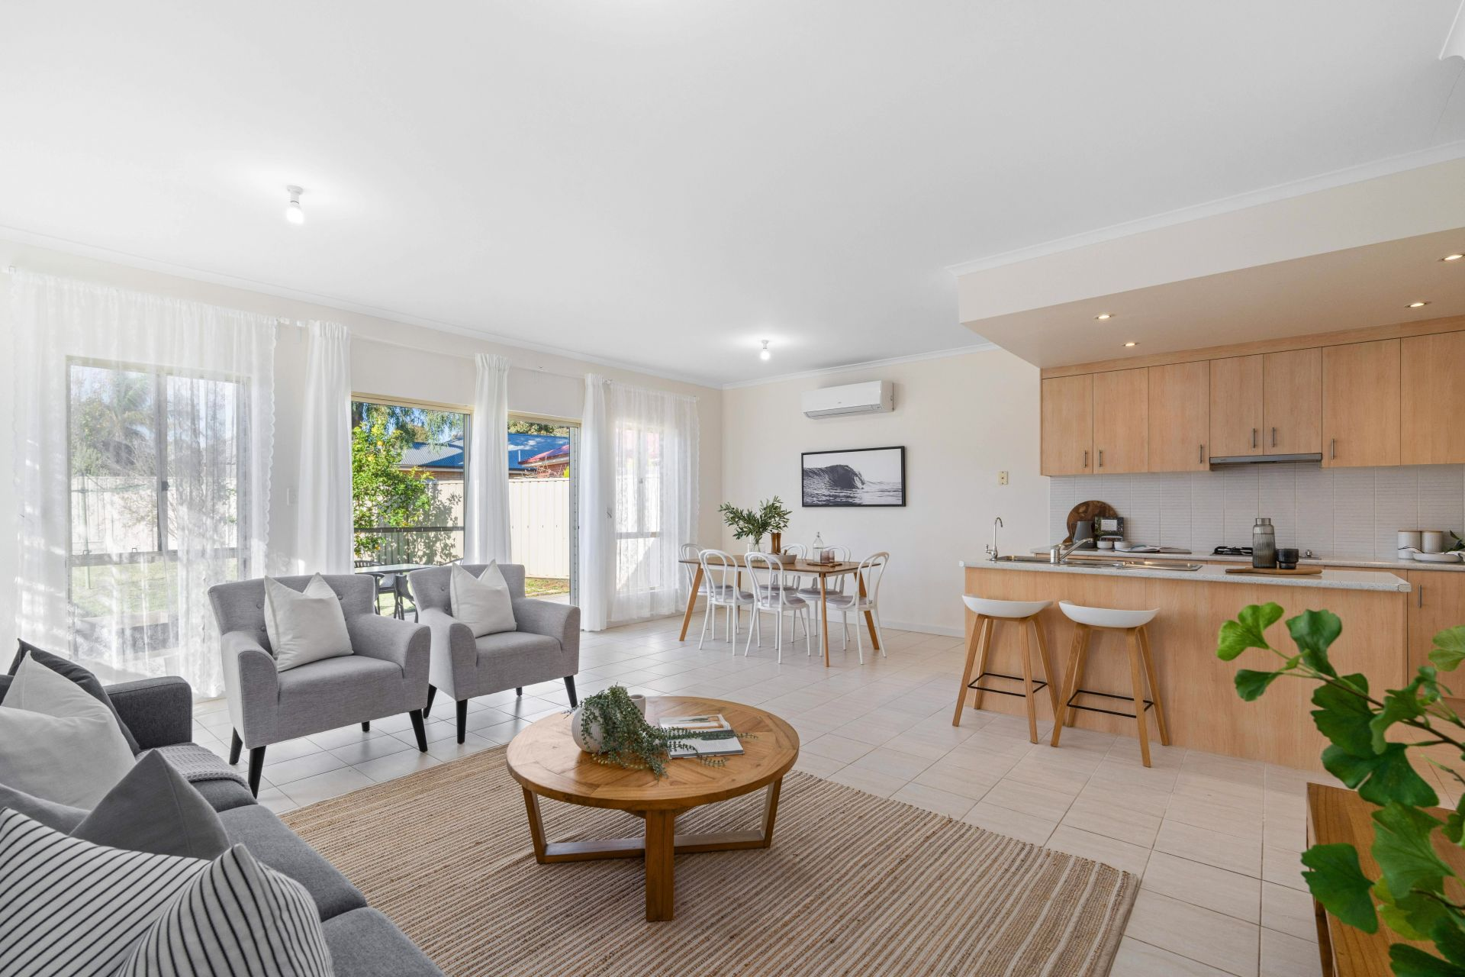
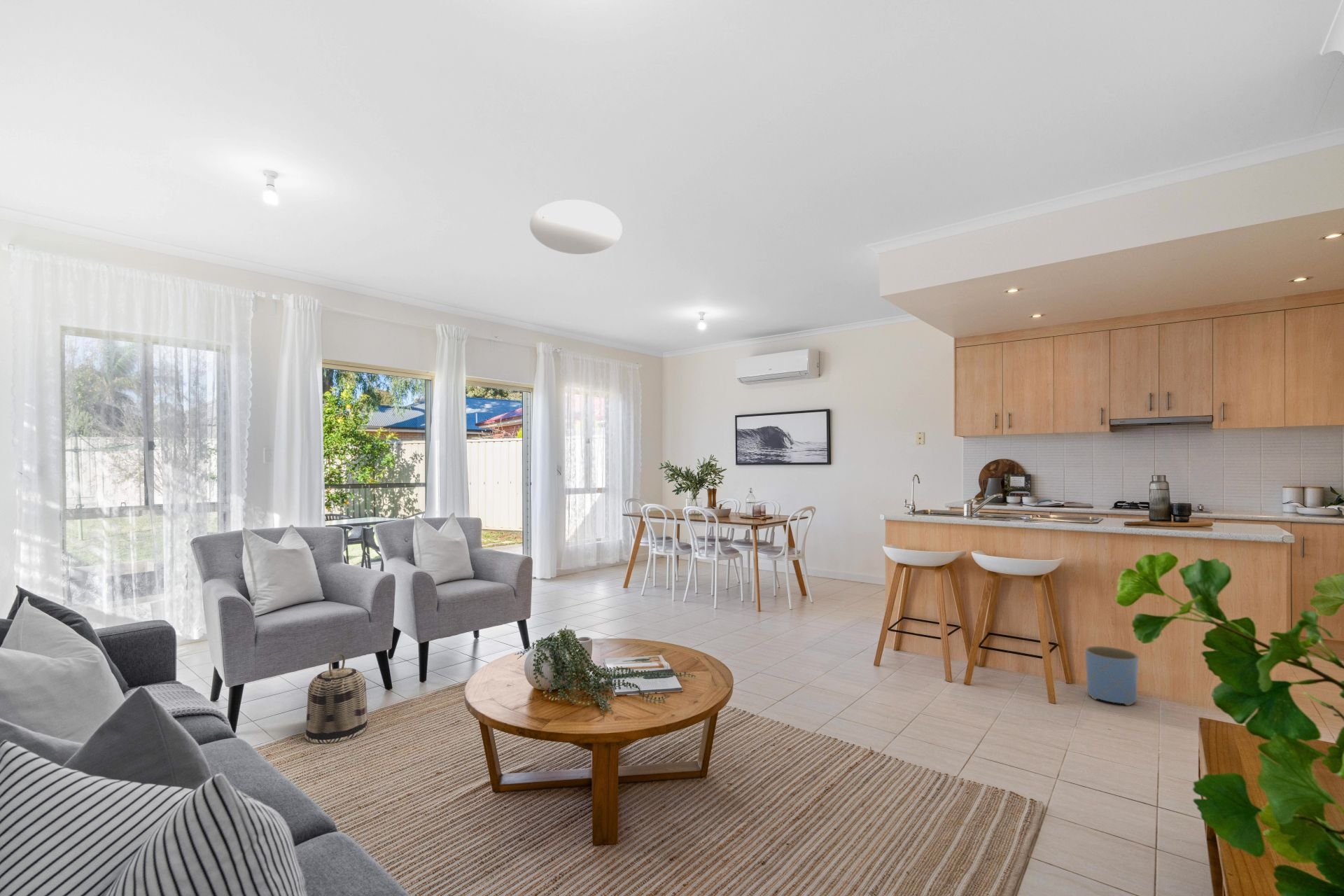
+ planter [1084,645,1139,706]
+ ceiling light [529,199,623,255]
+ basket [304,653,369,744]
